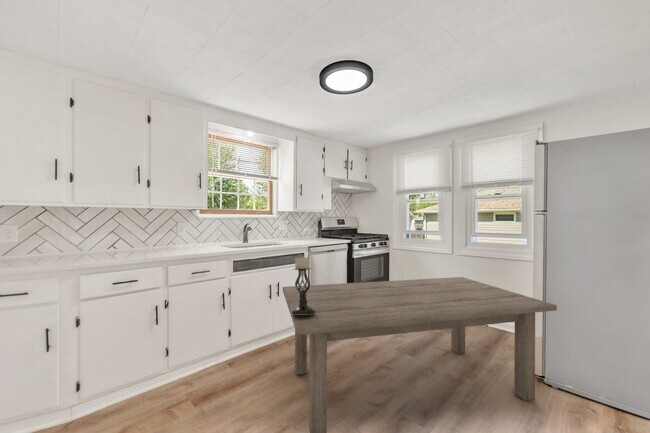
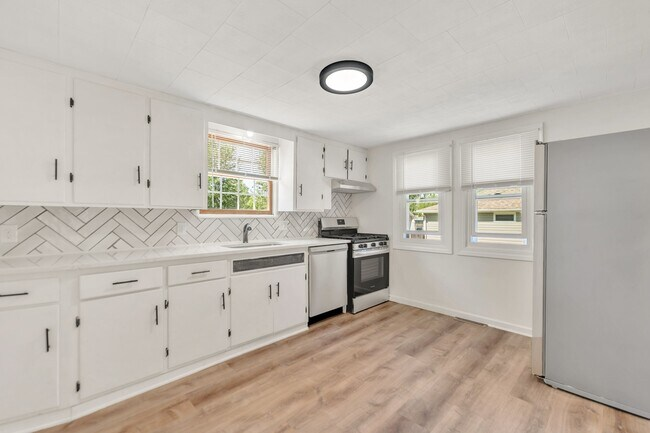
- dining table [282,276,558,433]
- candle holder [290,254,315,315]
